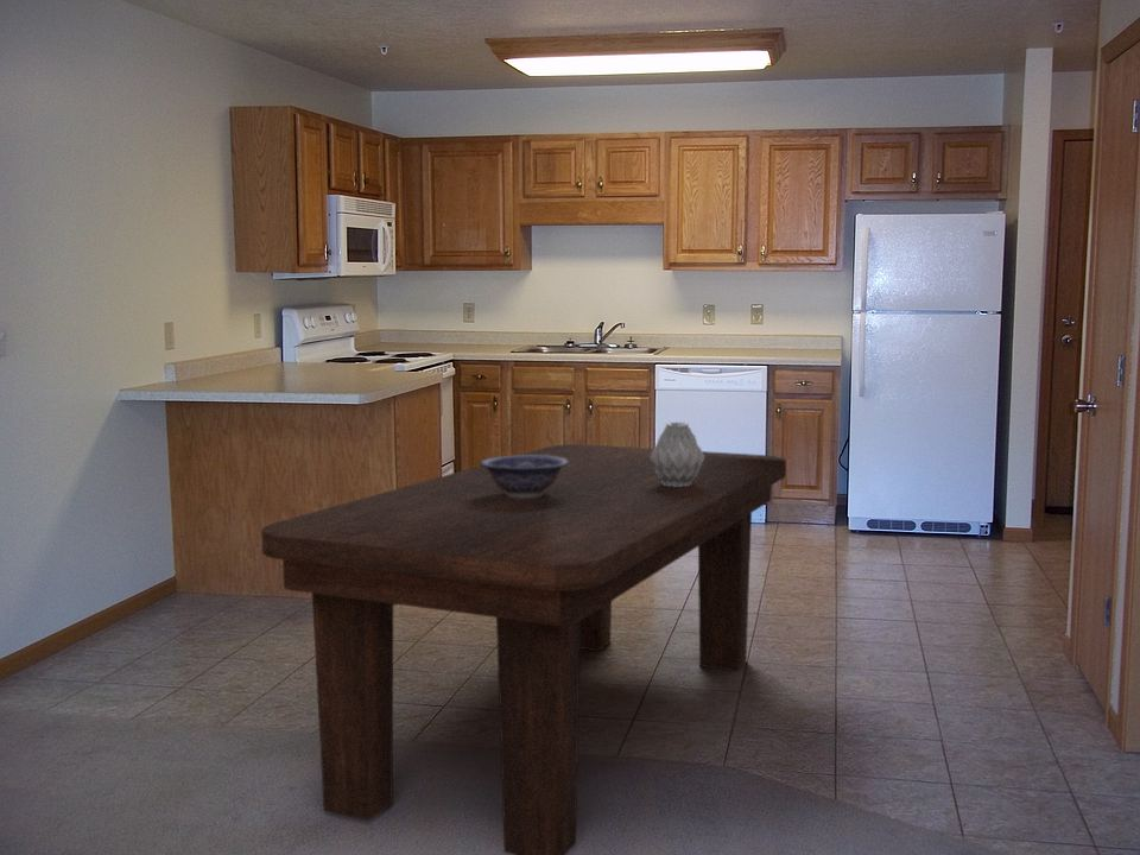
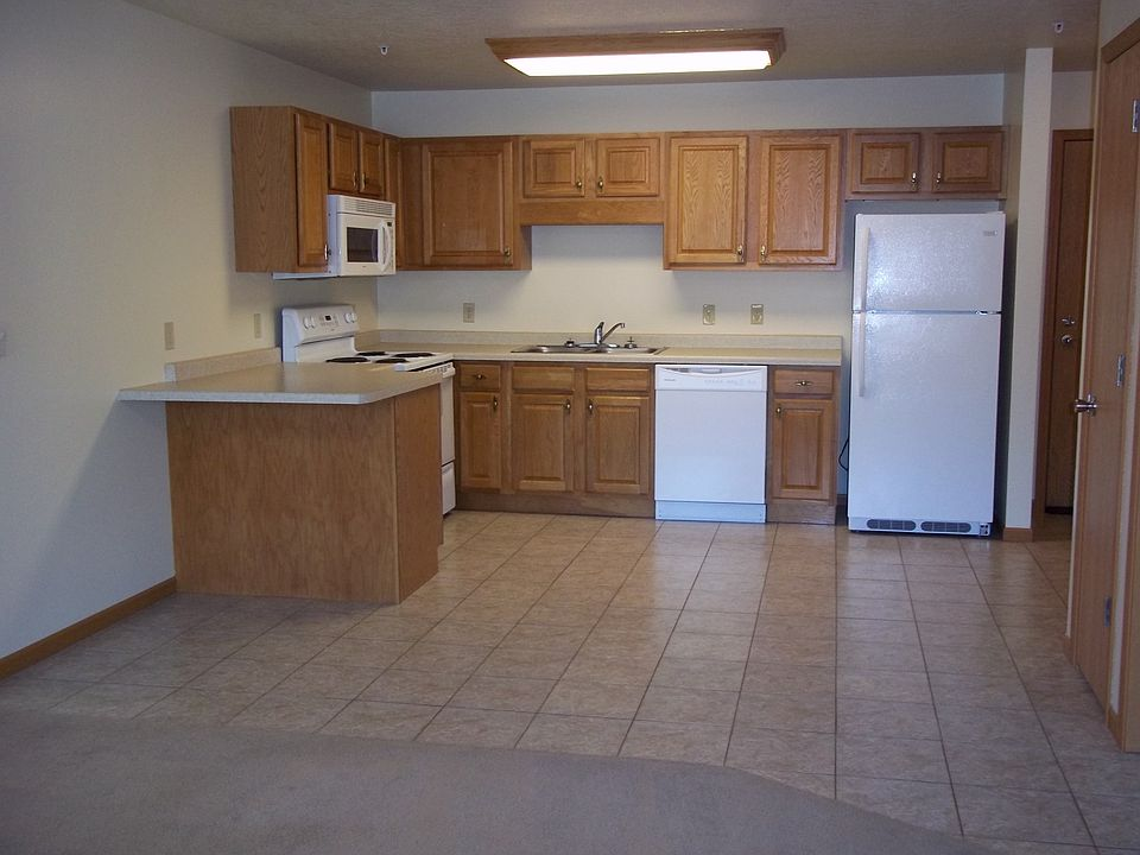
- dining table [260,443,787,855]
- decorative bowl [479,455,569,498]
- vase [650,422,704,487]
